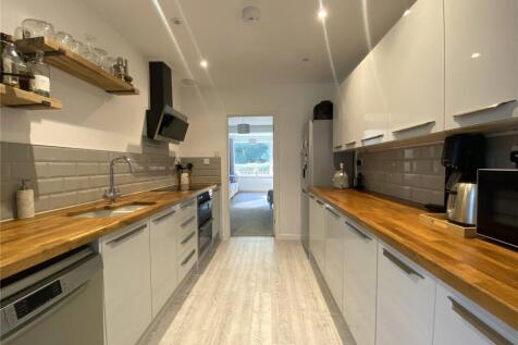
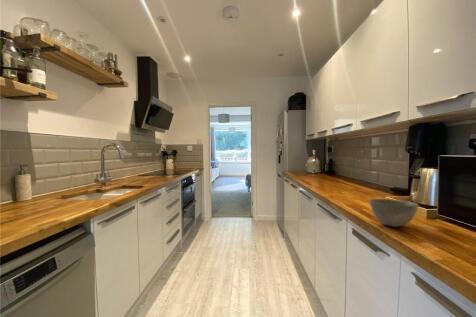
+ bowl [368,198,420,228]
